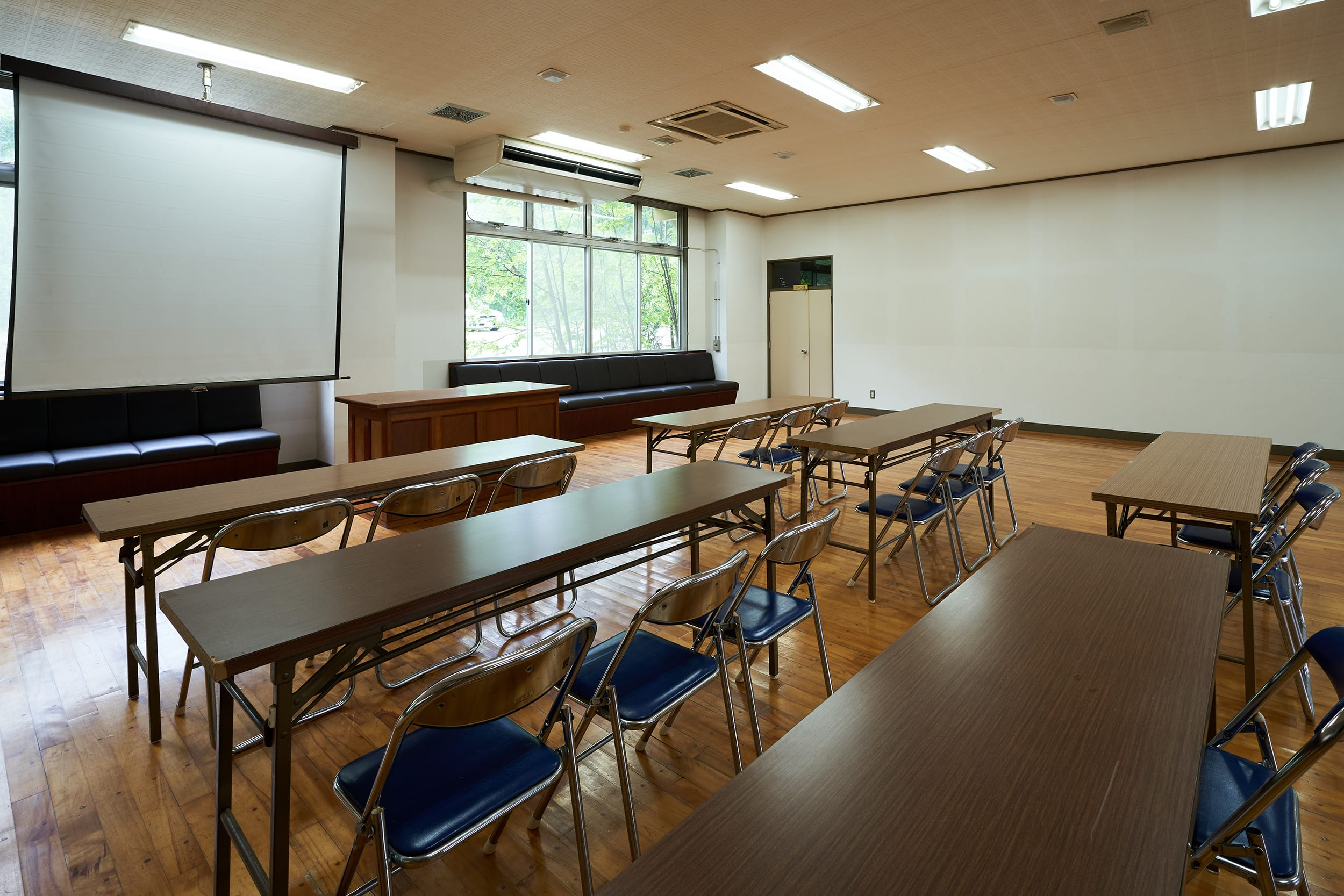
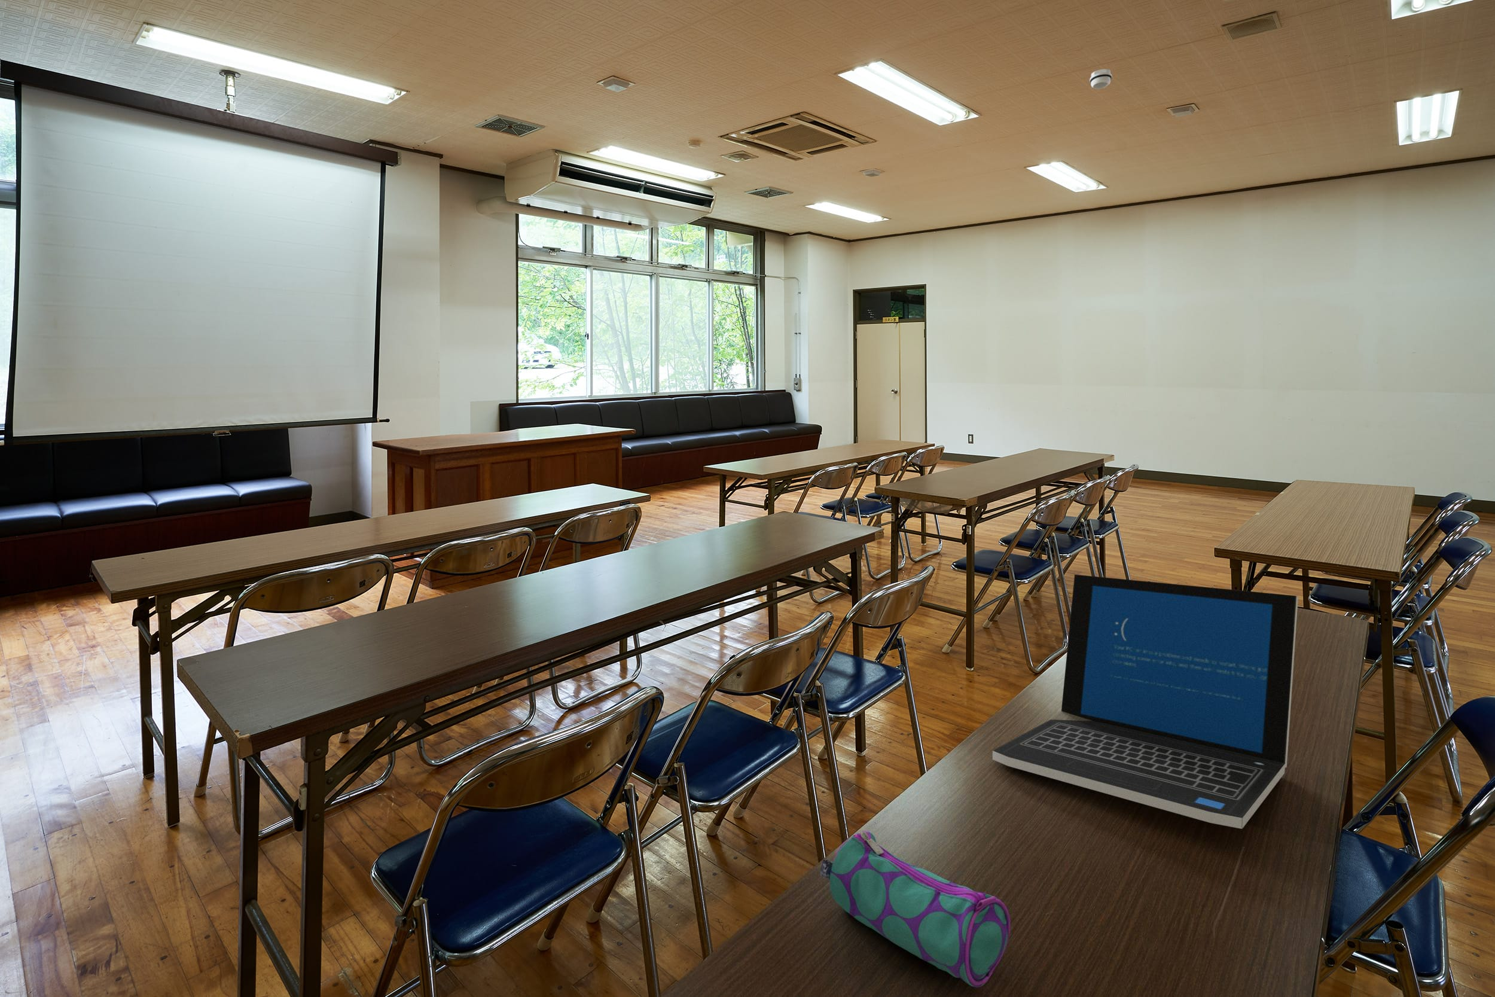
+ pencil case [820,830,1011,988]
+ laptop [991,574,1299,830]
+ smoke detector [1089,68,1112,90]
